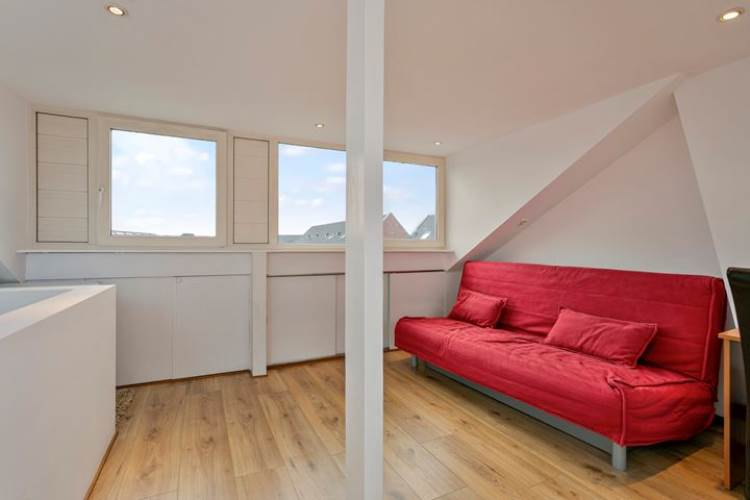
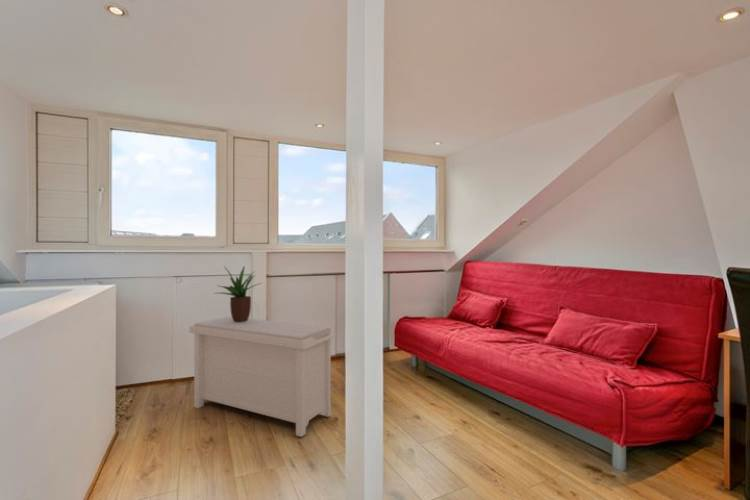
+ potted plant [214,265,262,322]
+ bench [188,315,337,438]
